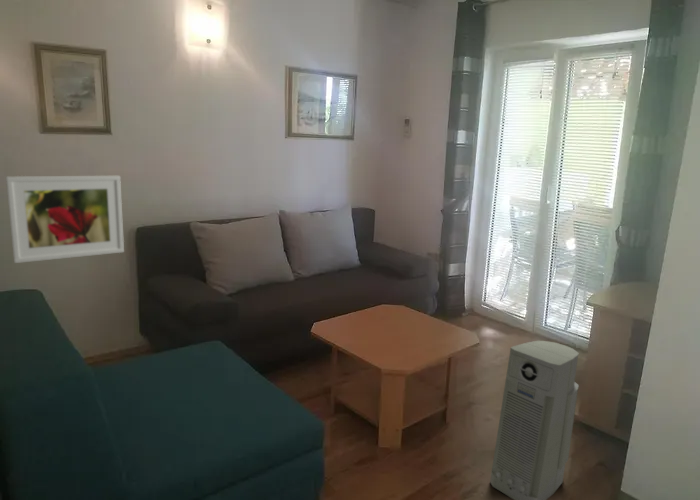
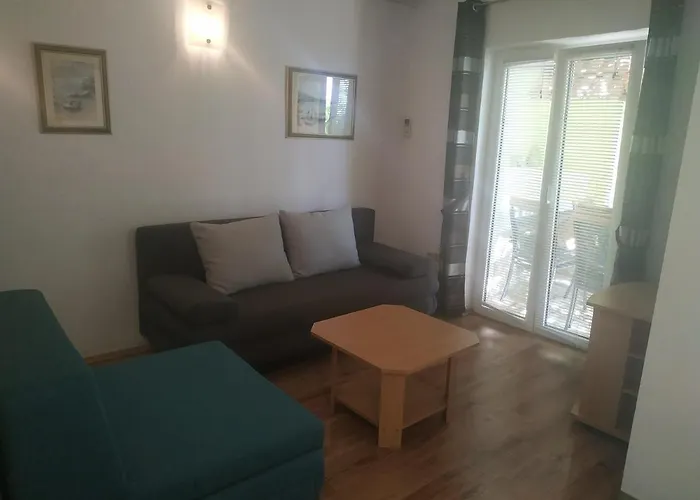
- air purifier [489,340,580,500]
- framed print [5,175,125,264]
